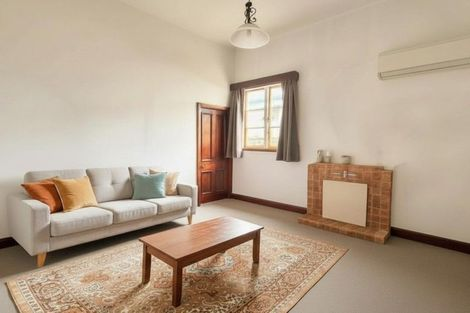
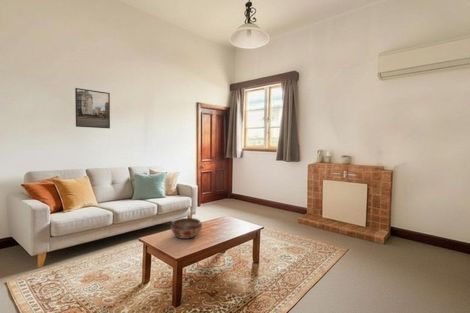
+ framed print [74,87,111,129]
+ decorative bowl [170,217,203,240]
